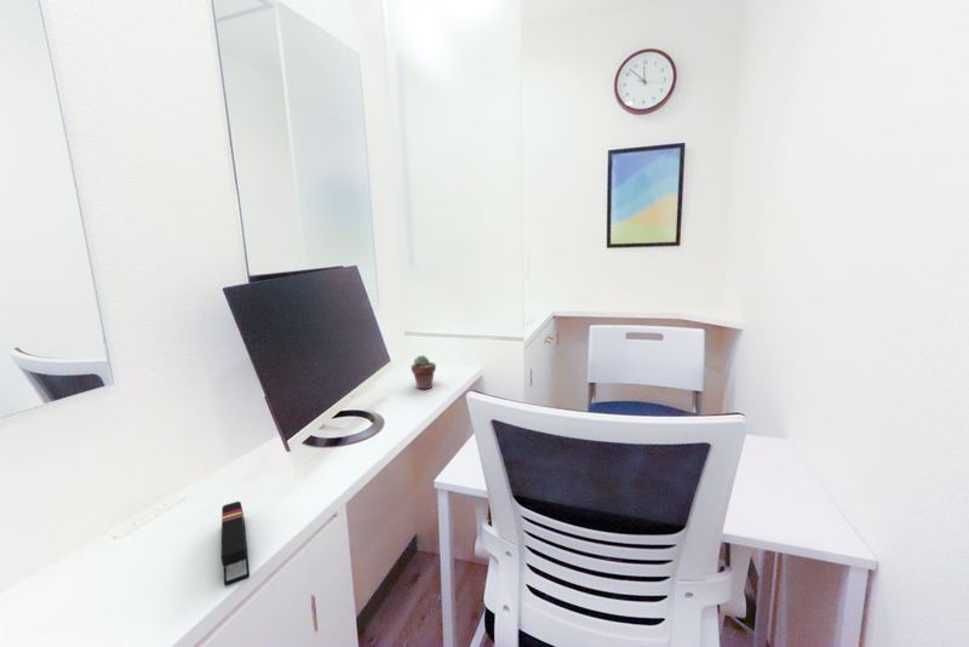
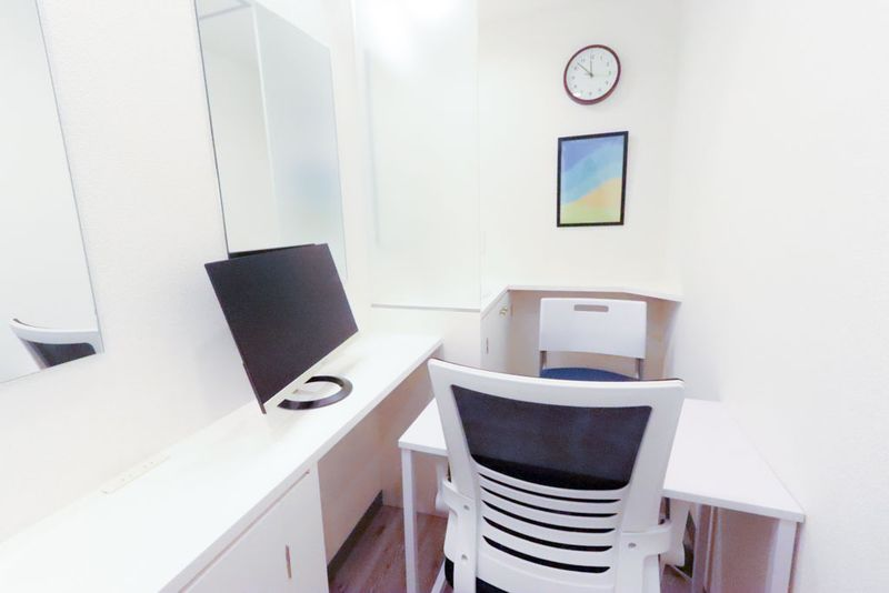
- stapler [219,500,251,588]
- potted succulent [409,354,437,390]
